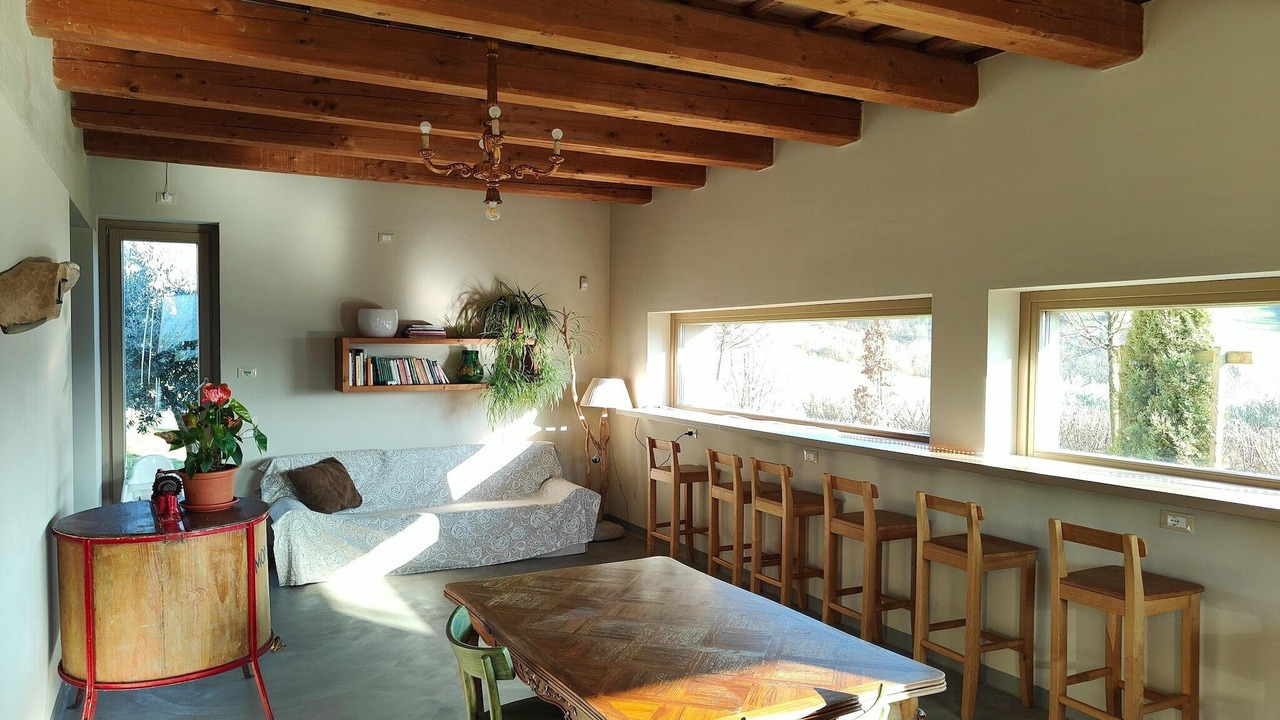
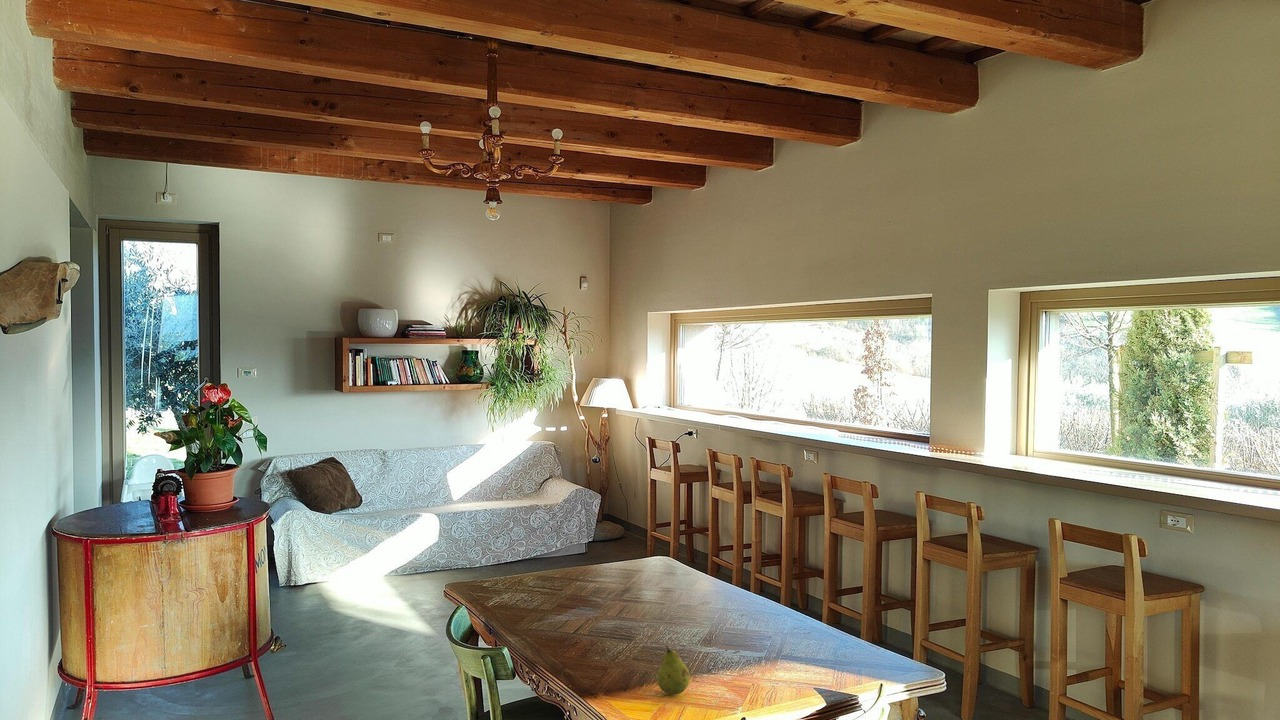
+ fruit [656,644,691,695]
